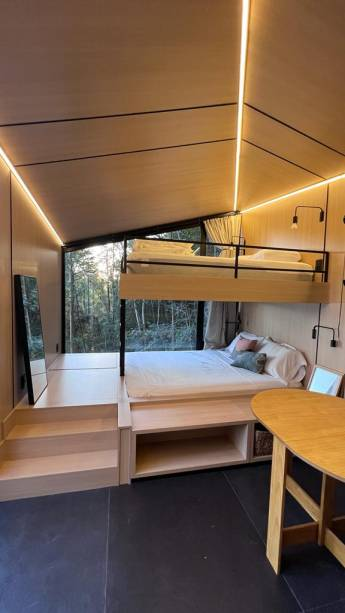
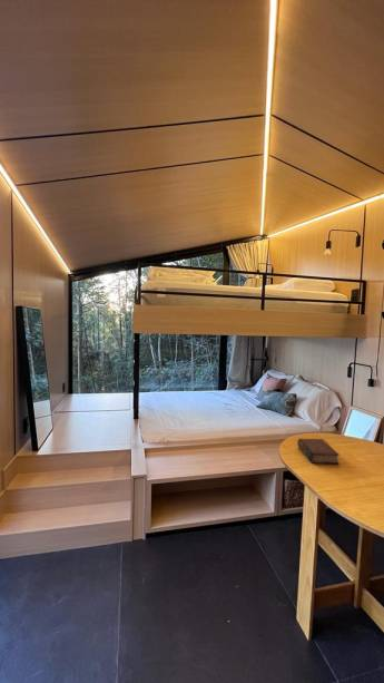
+ book [296,438,341,465]
